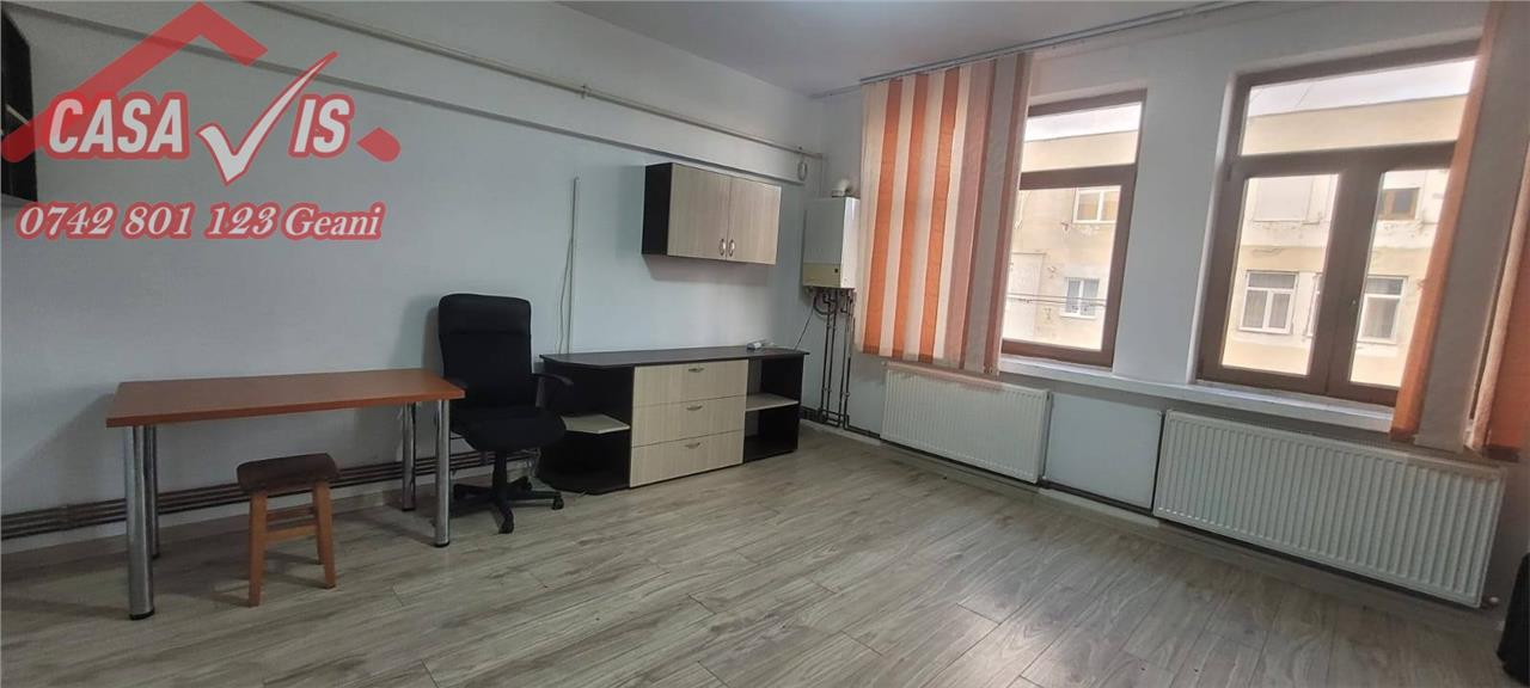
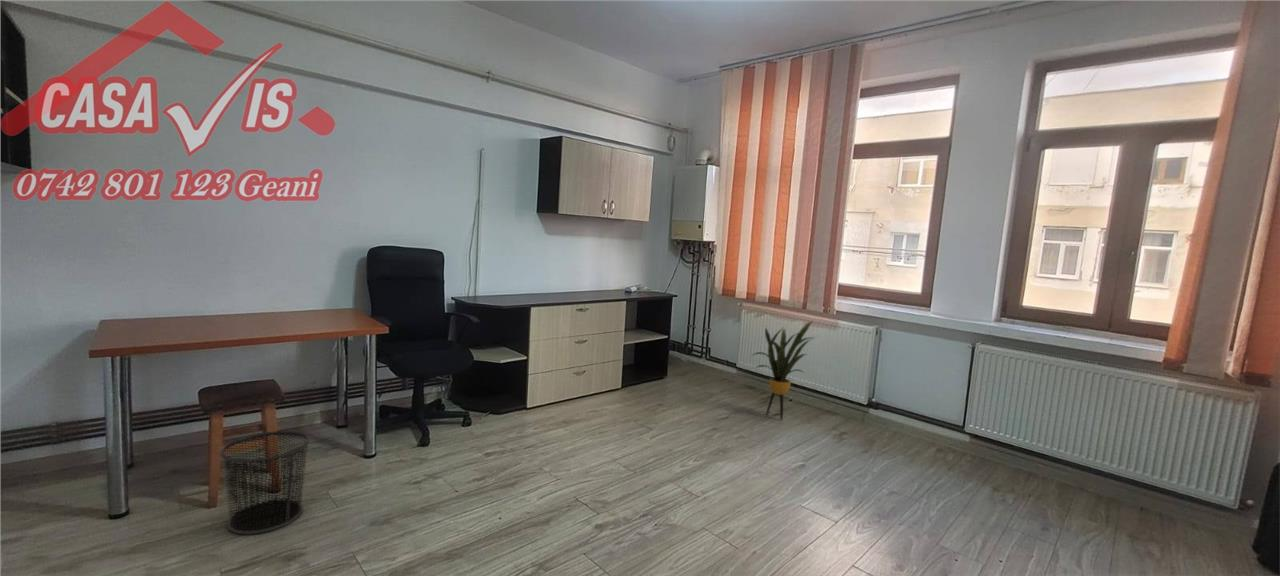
+ house plant [750,320,818,421]
+ waste bin [219,430,311,535]
